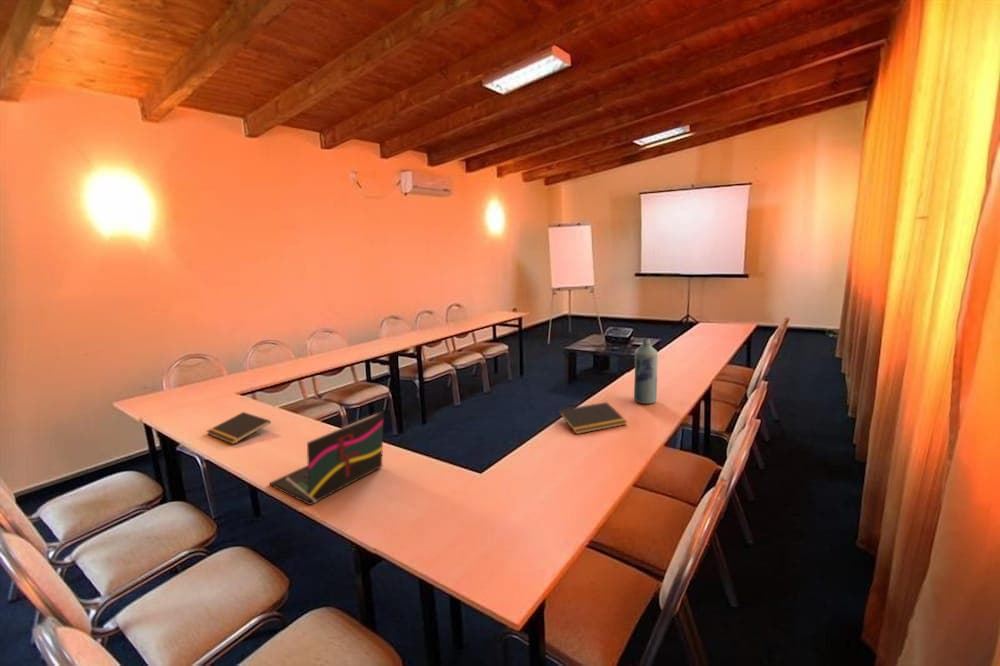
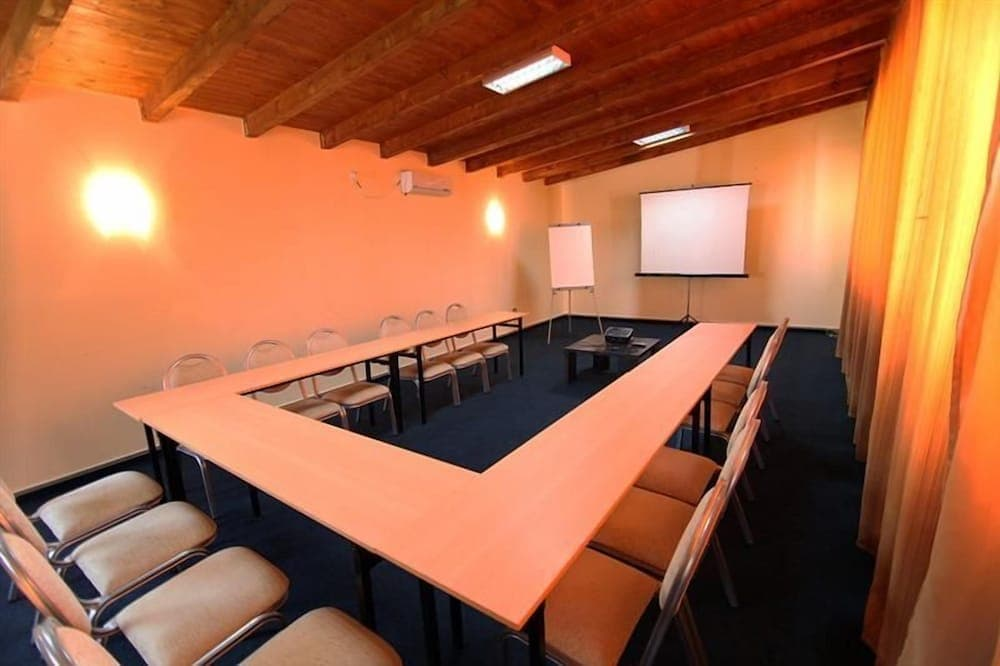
- notepad [557,401,628,435]
- notepad [205,411,272,445]
- laptop [268,410,385,506]
- bottle [633,337,659,405]
